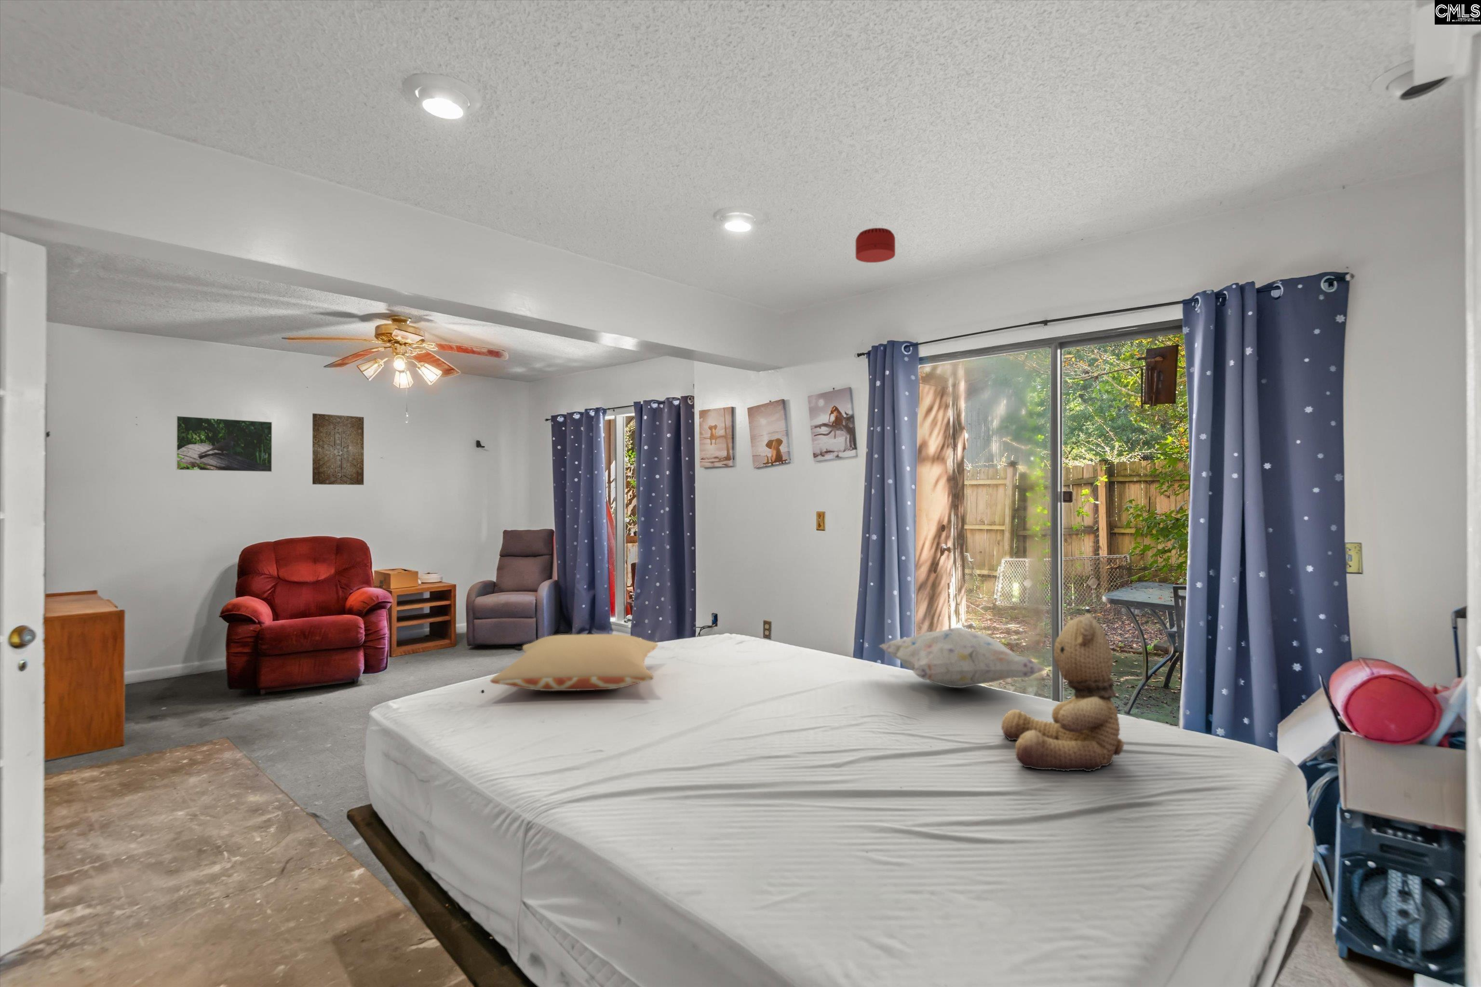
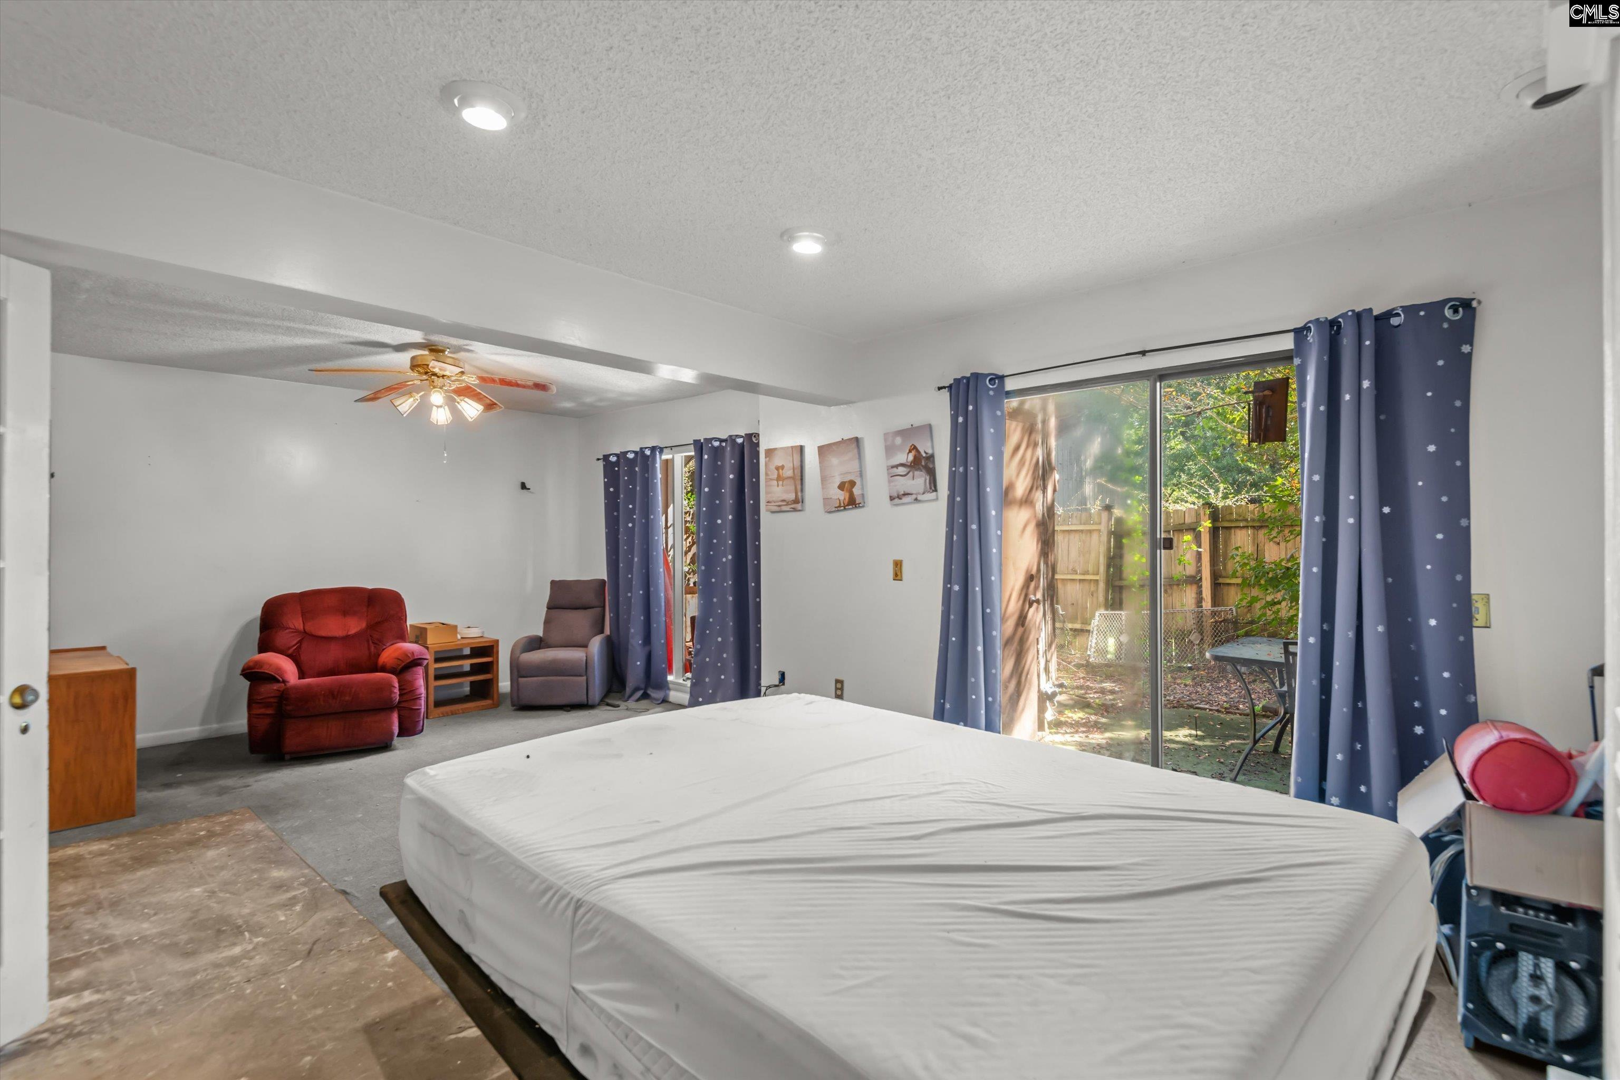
- wall art [312,413,365,486]
- teddy bear [1001,612,1125,772]
- smoke detector [855,228,896,263]
- decorative pillow [878,627,1047,688]
- pillow [489,633,659,691]
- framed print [175,415,272,473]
